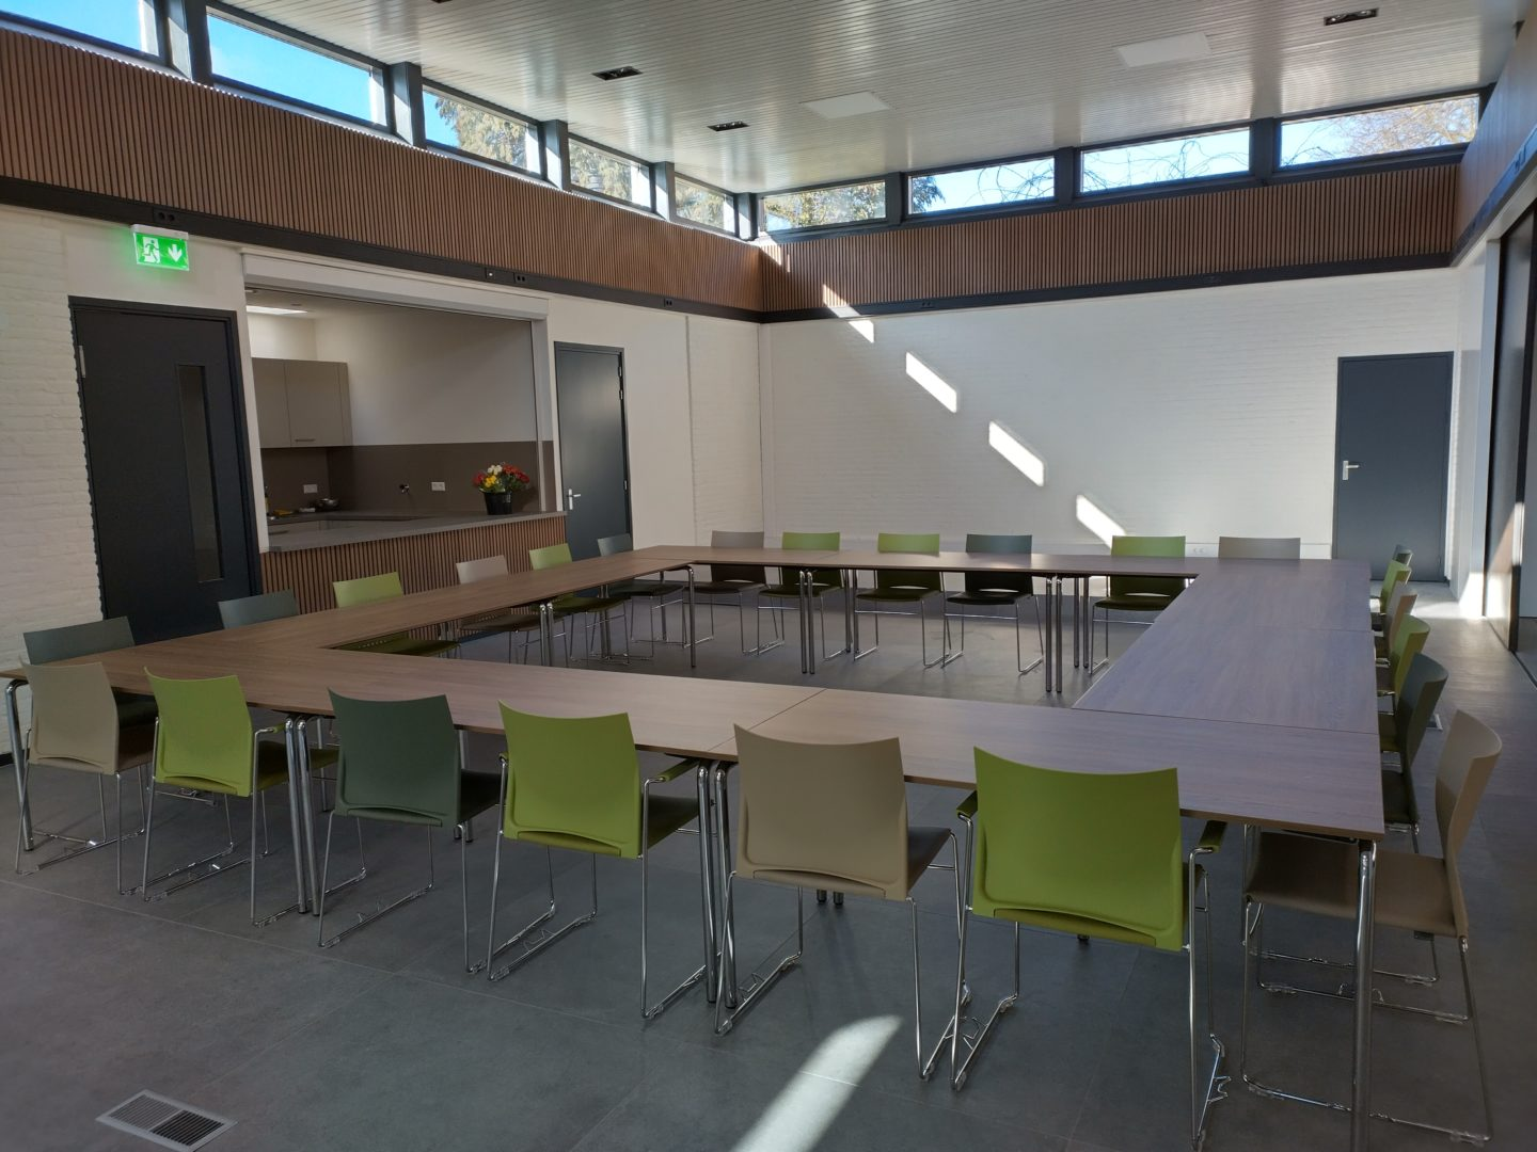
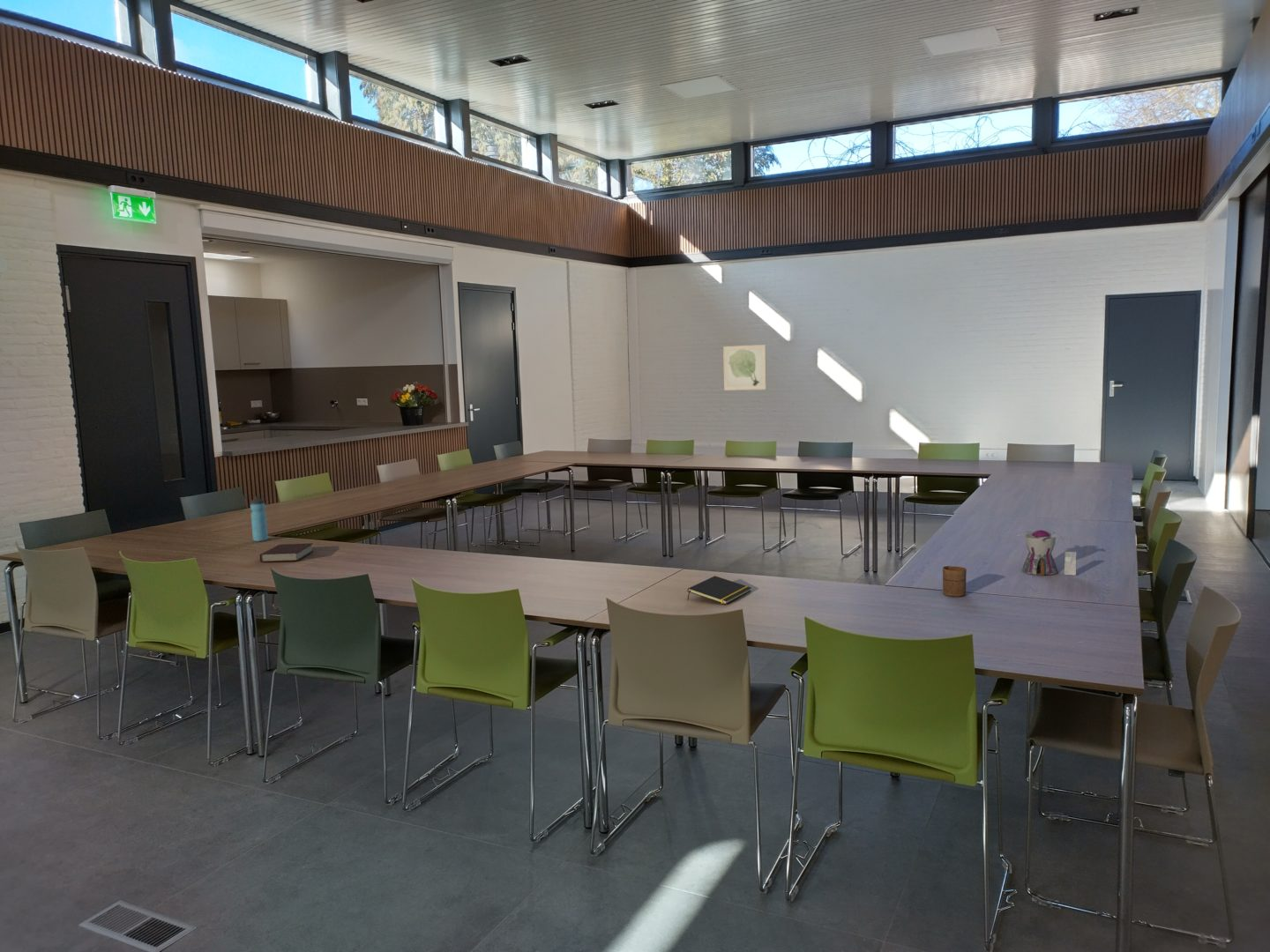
+ teapot [1017,529,1077,576]
+ cup [942,565,967,598]
+ notepad [687,576,752,606]
+ book [259,542,314,563]
+ wall art [722,344,767,391]
+ water bottle [250,495,269,542]
